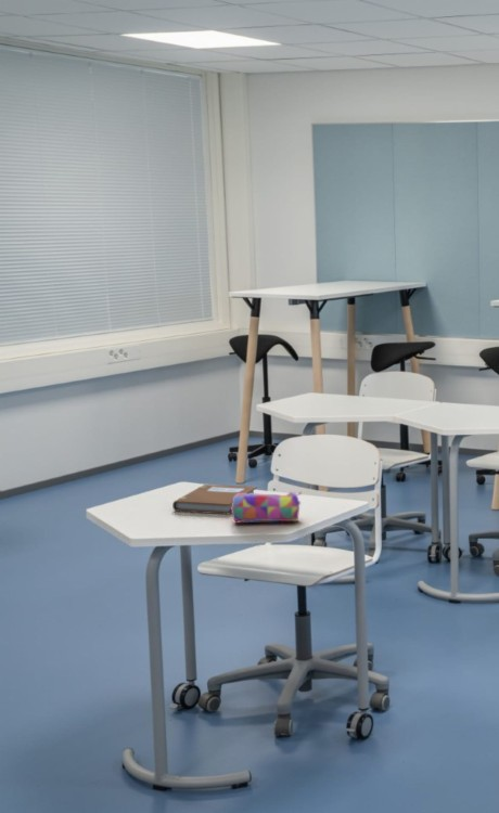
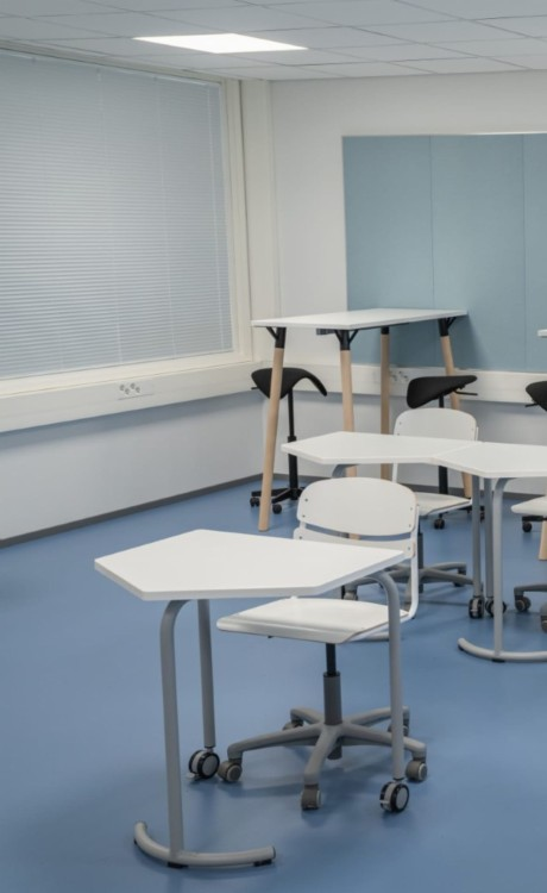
- pencil case [231,491,303,522]
- notebook [171,483,257,516]
